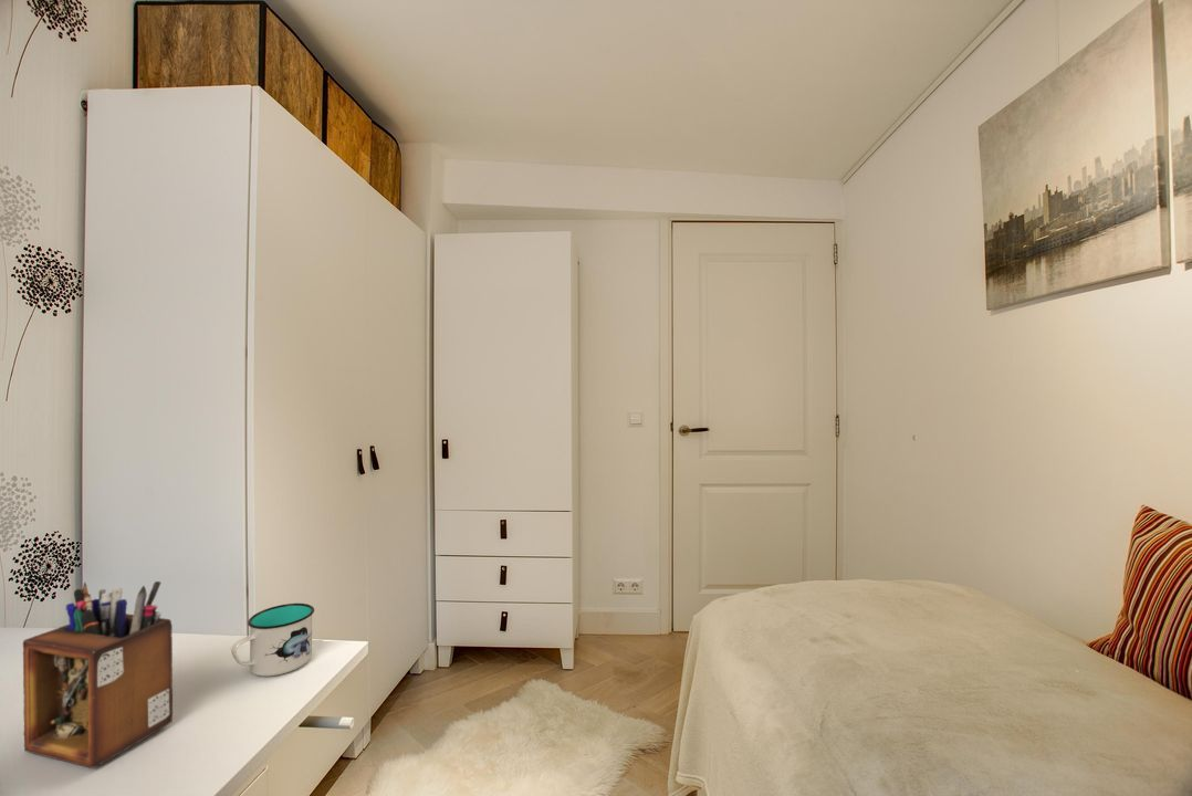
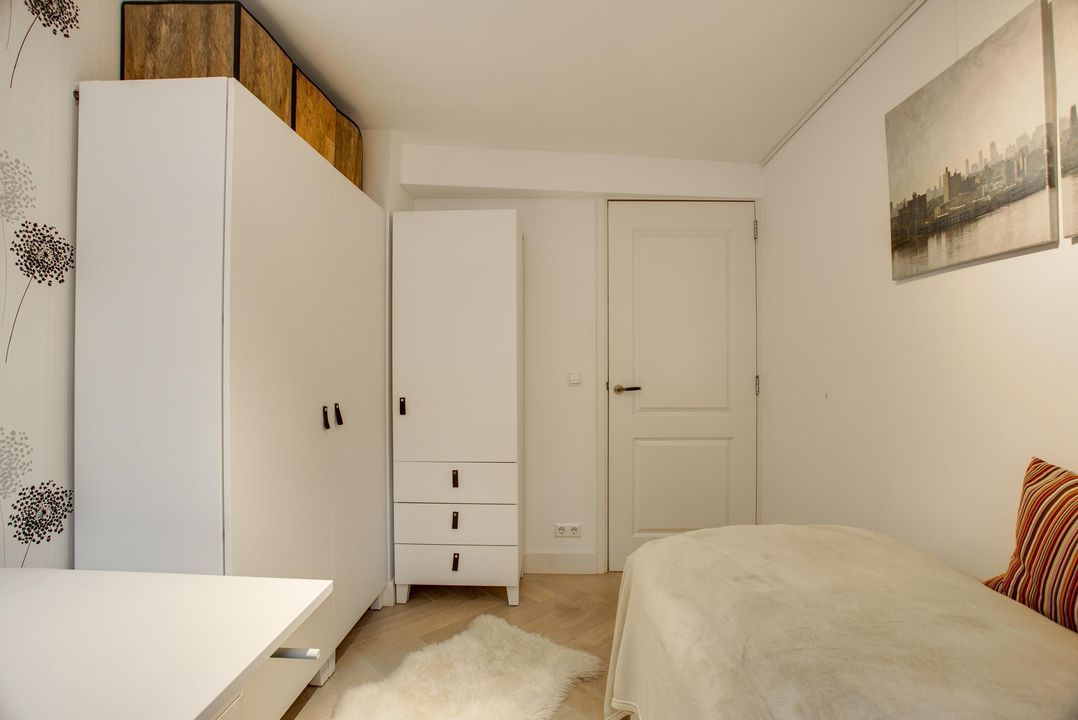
- mug [230,603,315,678]
- desk organizer [22,580,174,769]
